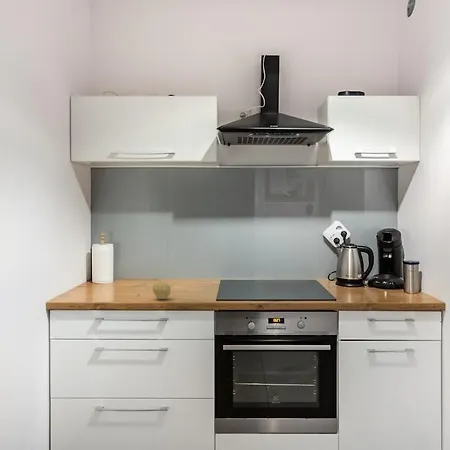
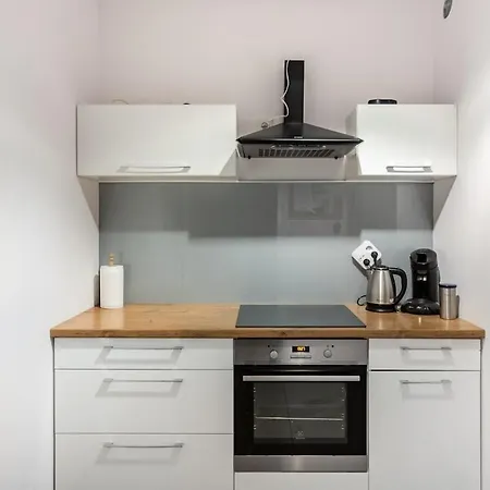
- fruit [152,277,172,300]
